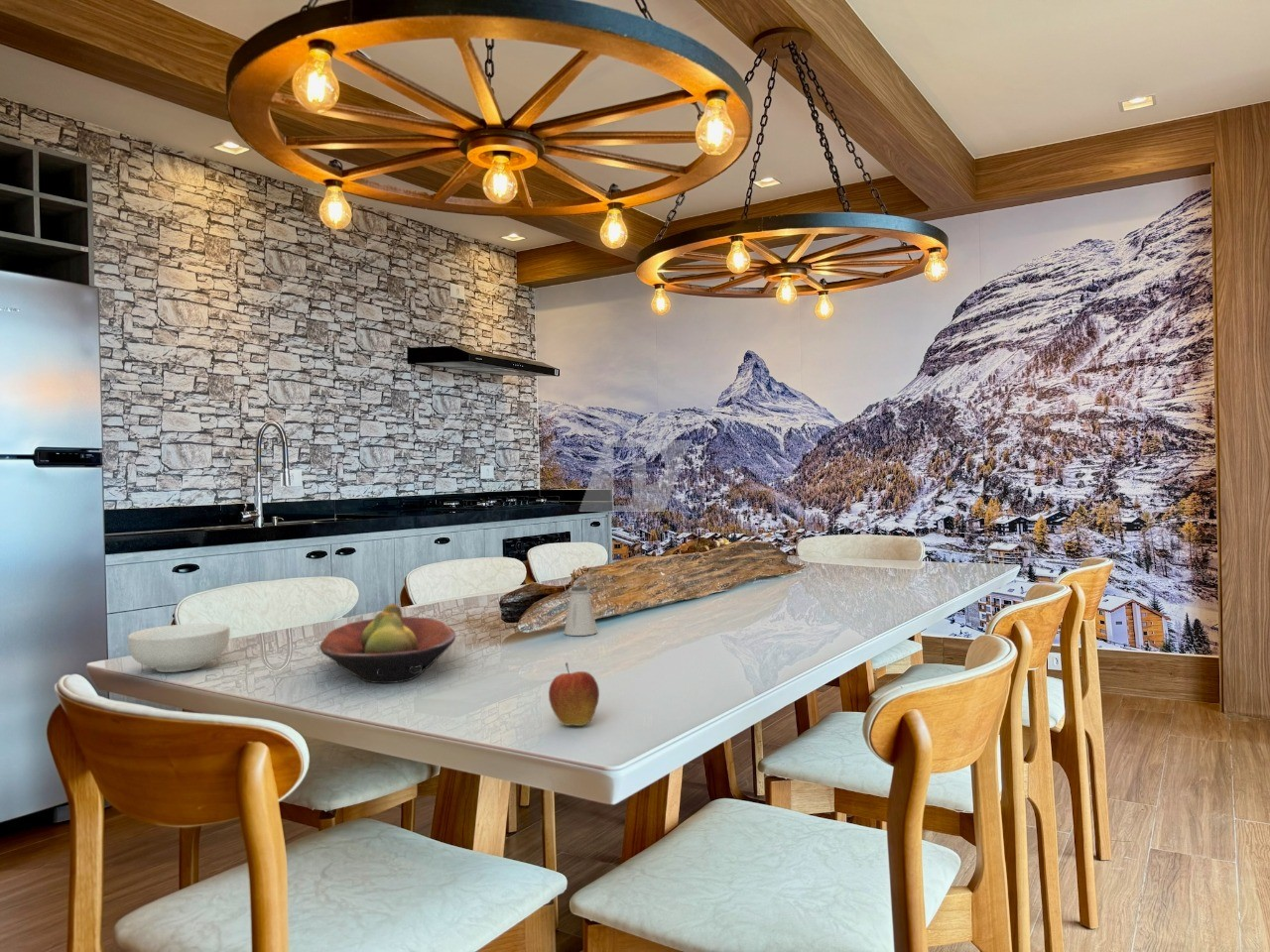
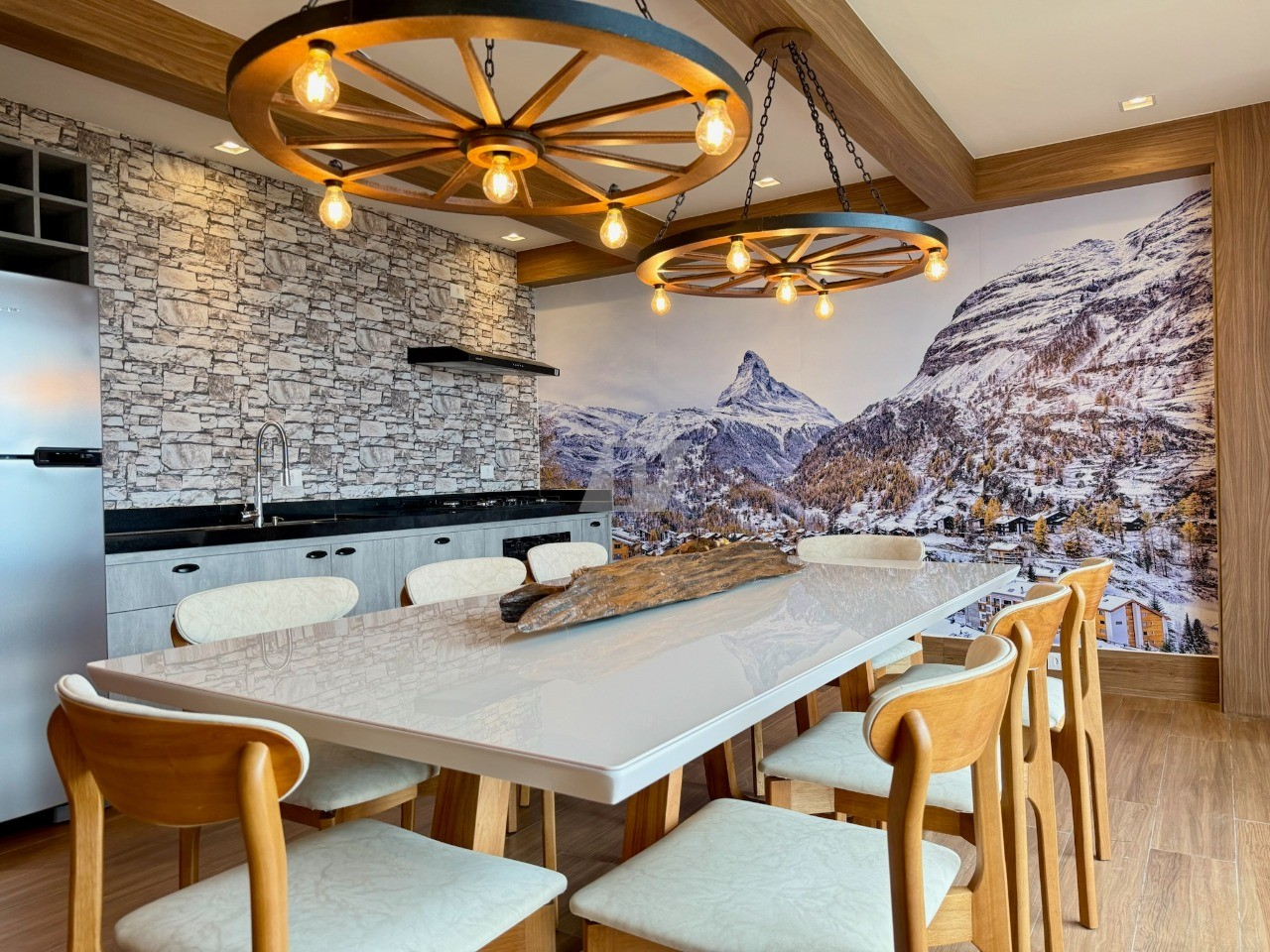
- fruit [548,661,600,727]
- saltshaker [564,585,598,637]
- fruit bowl [318,603,456,684]
- cereal bowl [127,623,231,673]
